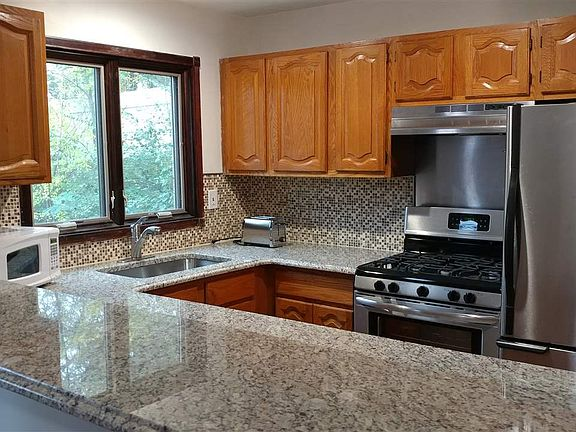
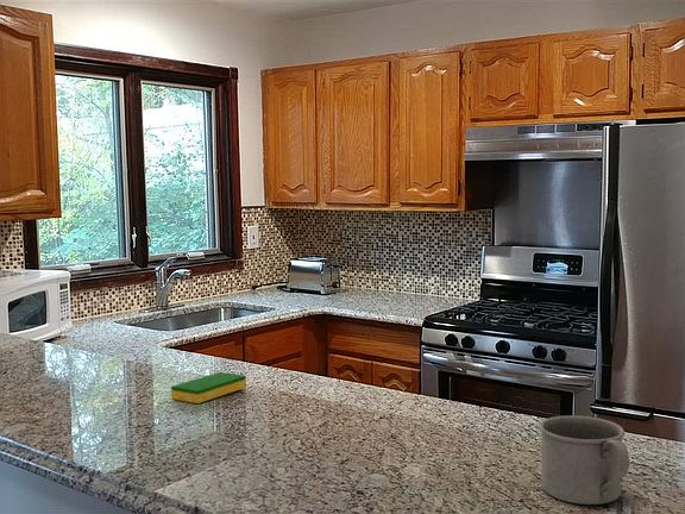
+ dish sponge [170,371,247,405]
+ mug [538,414,630,506]
